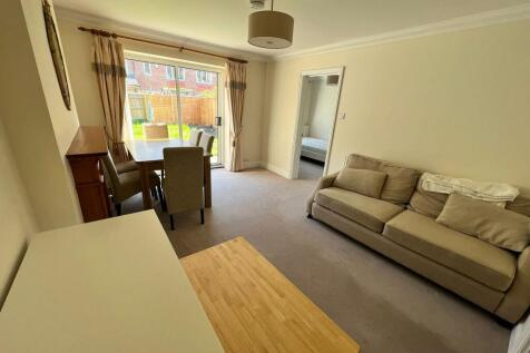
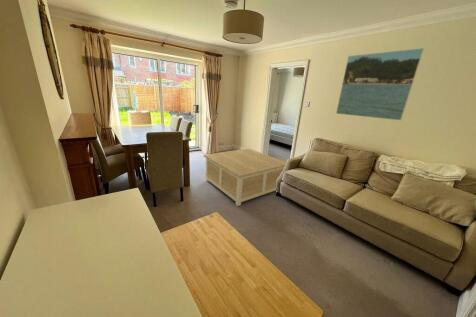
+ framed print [335,47,425,121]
+ coffee table [202,147,288,207]
